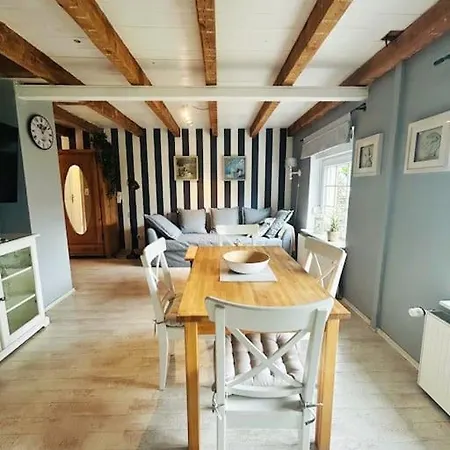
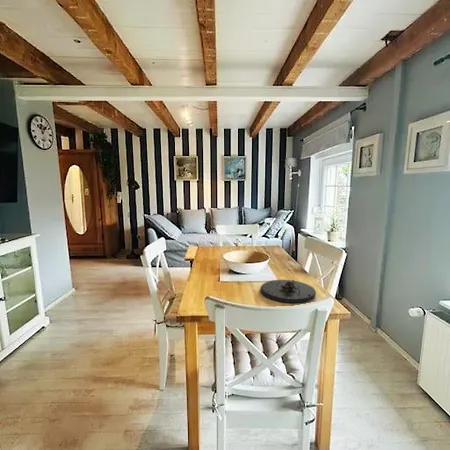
+ plate [259,279,317,304]
